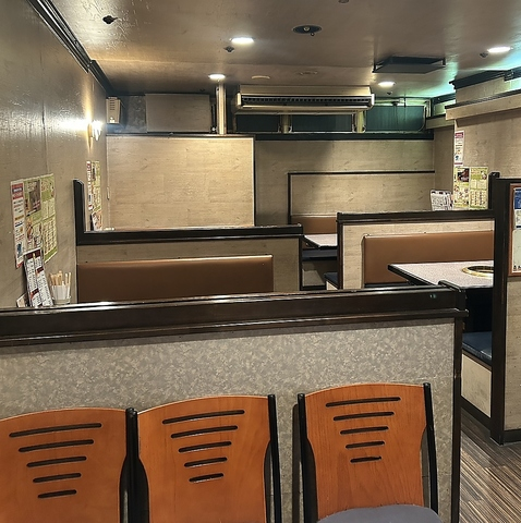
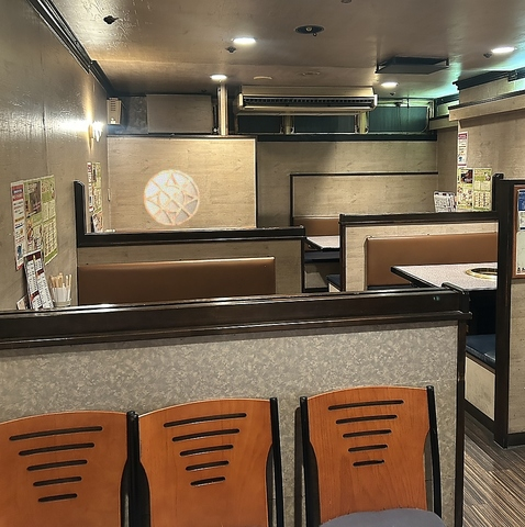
+ mirror [143,169,201,227]
